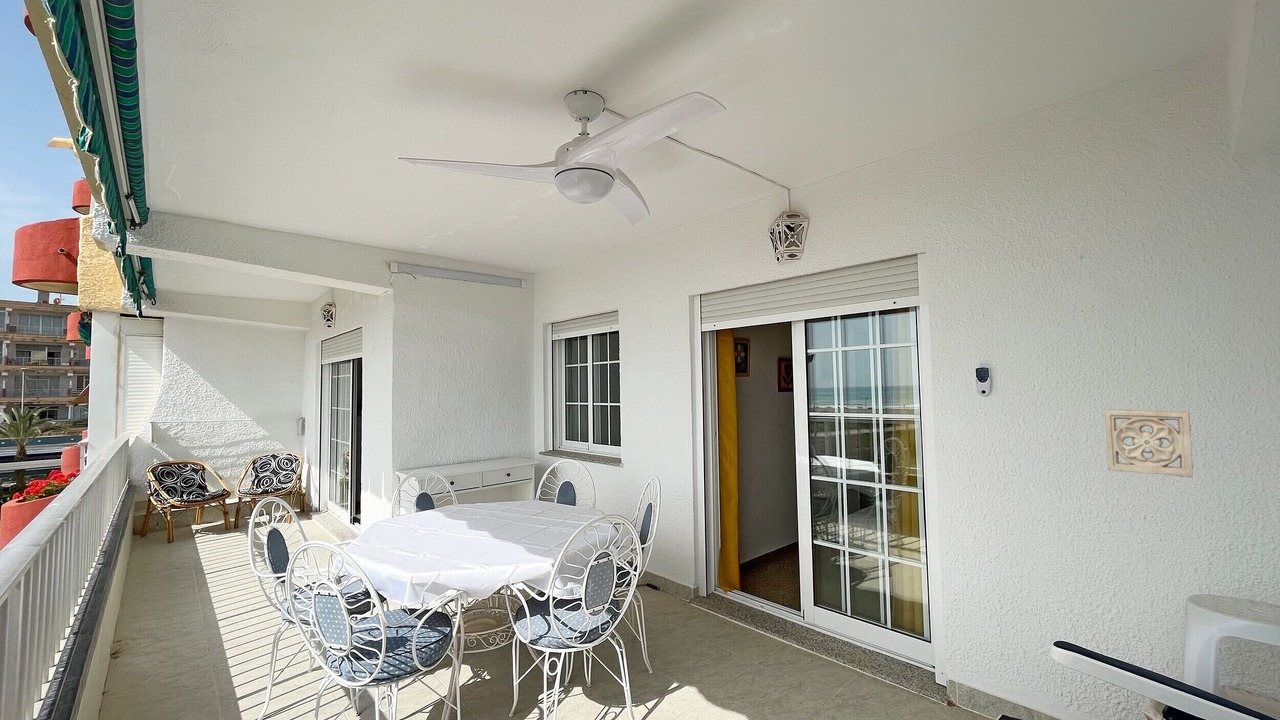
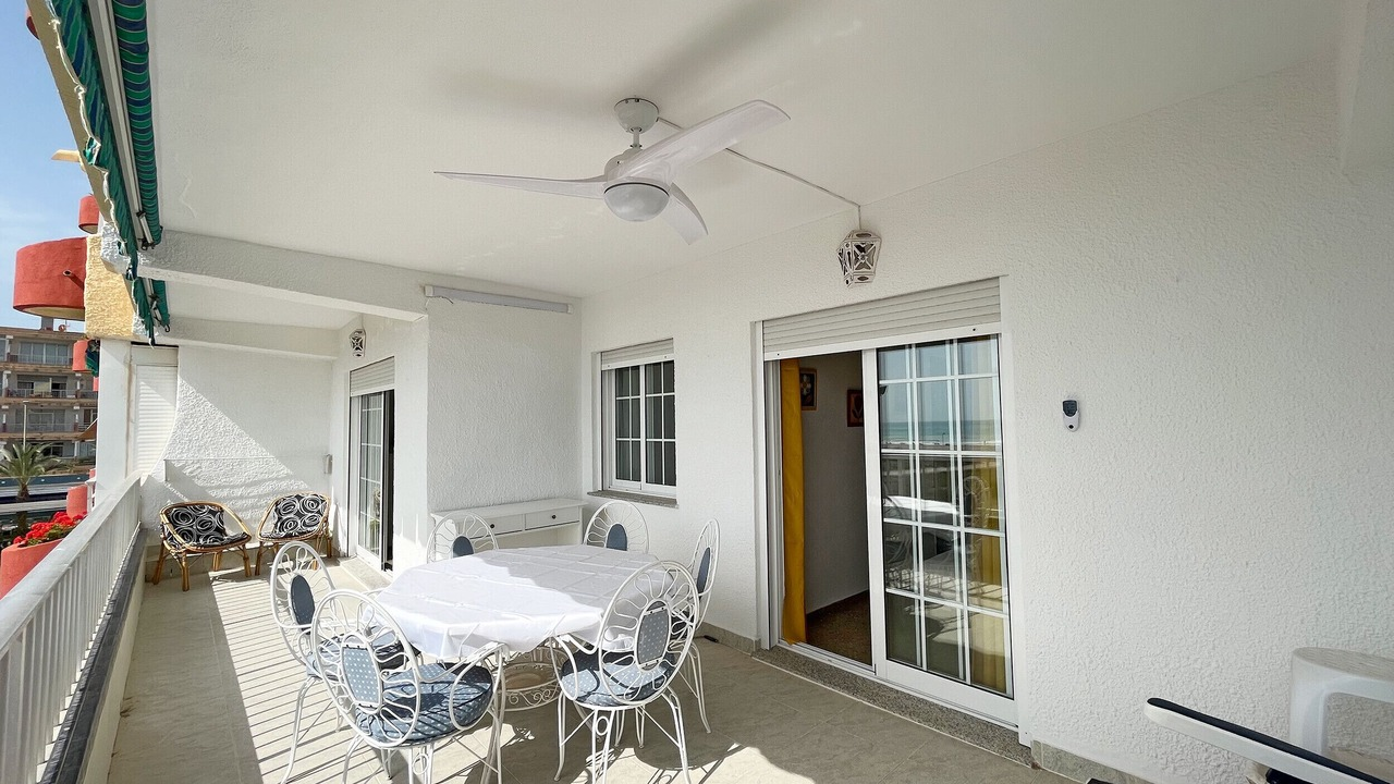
- wall ornament [1104,408,1194,478]
